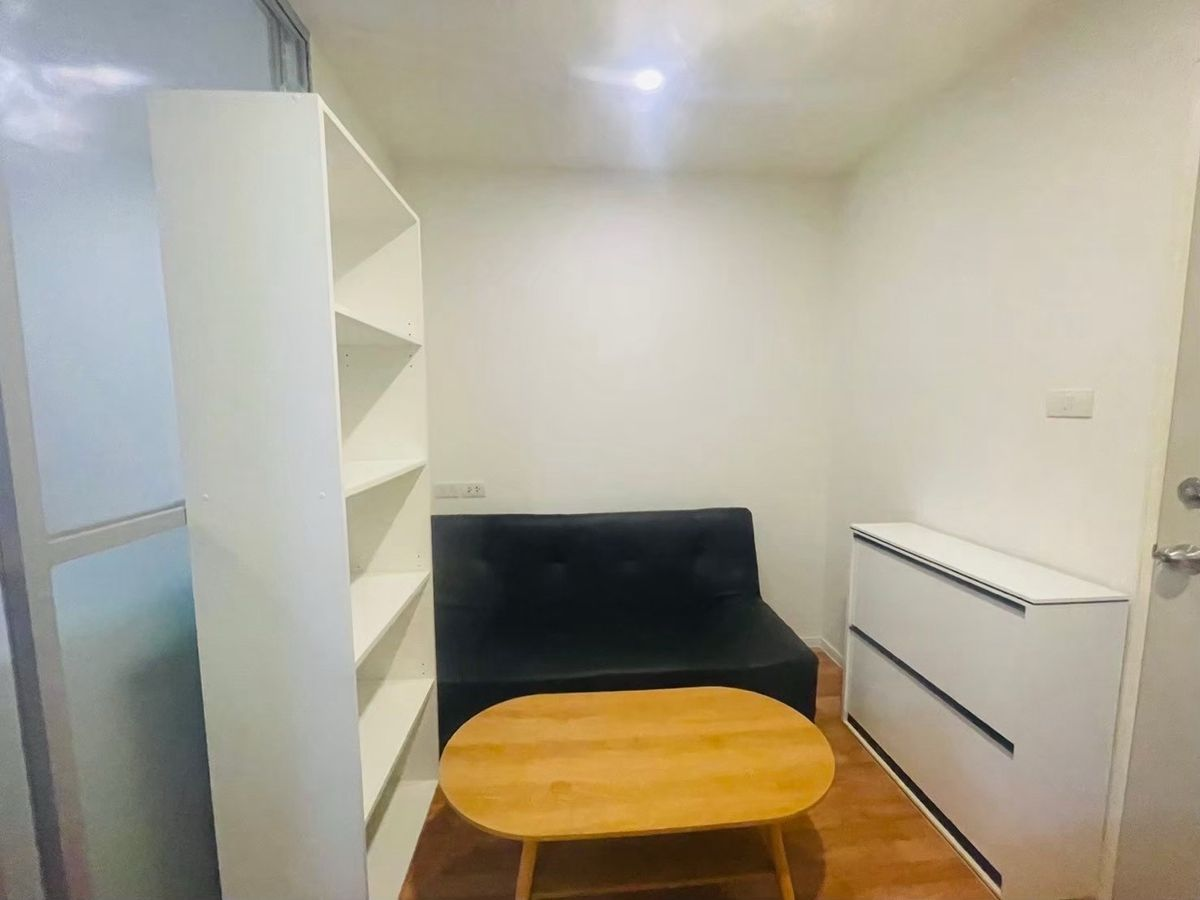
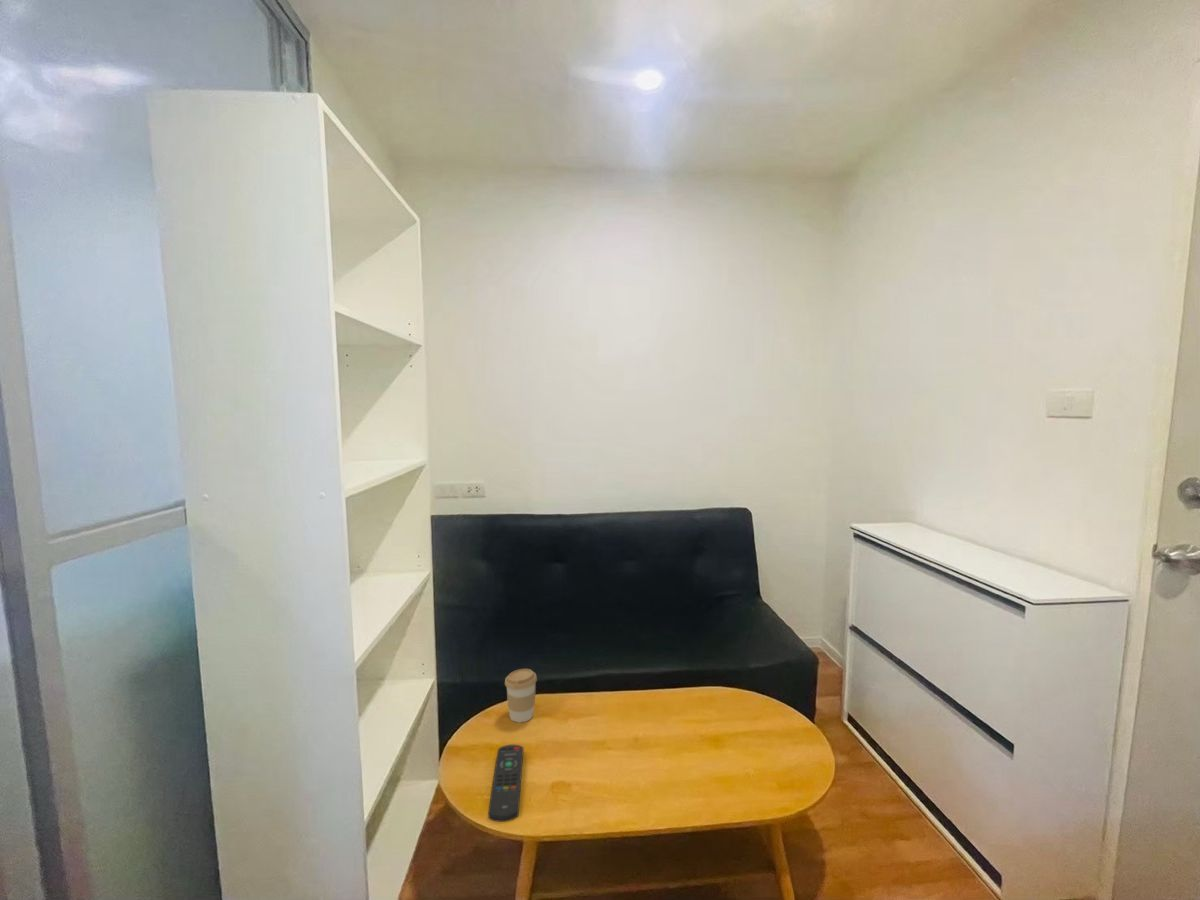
+ coffee cup [504,668,538,723]
+ remote control [487,744,524,823]
